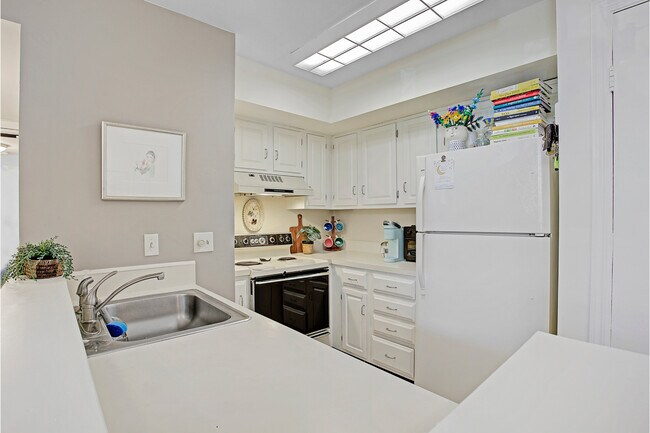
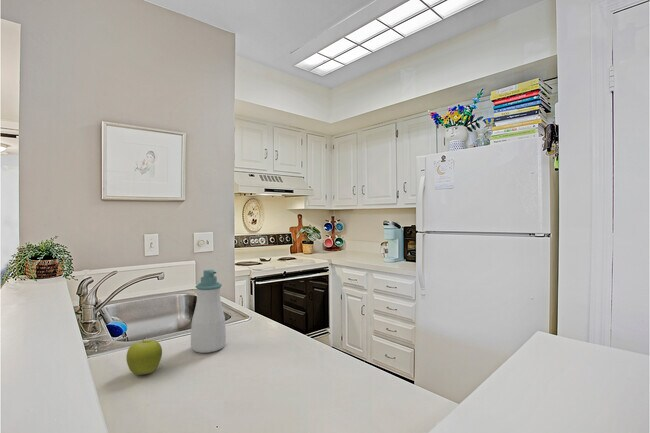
+ soap bottle [190,269,227,354]
+ fruit [126,339,163,376]
